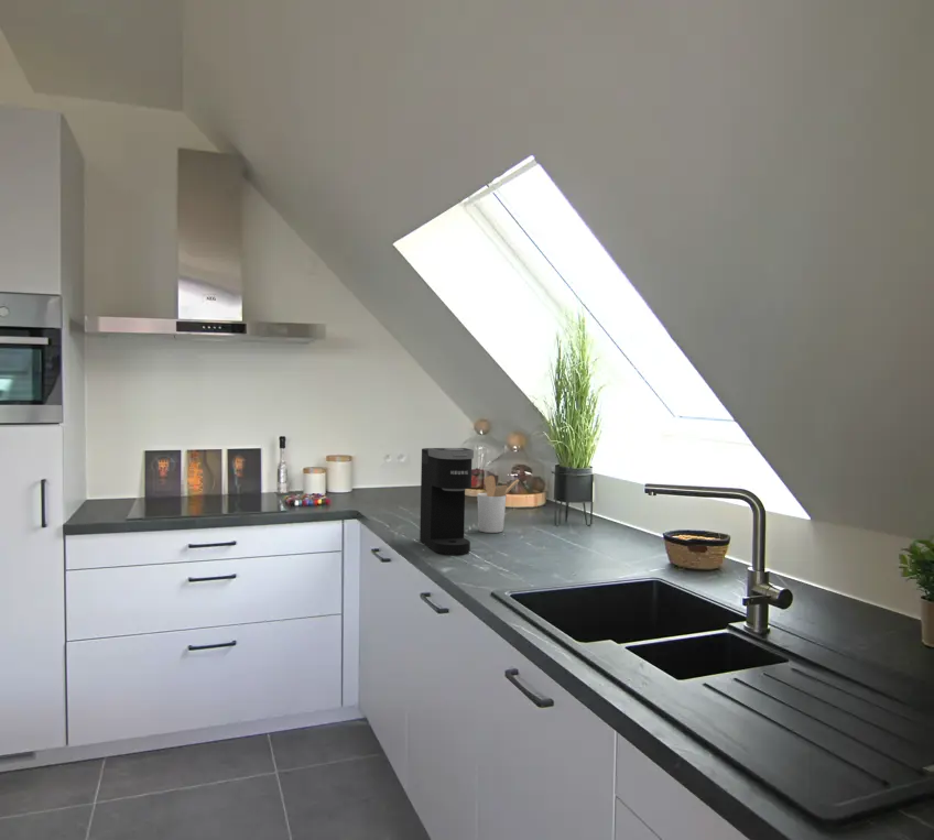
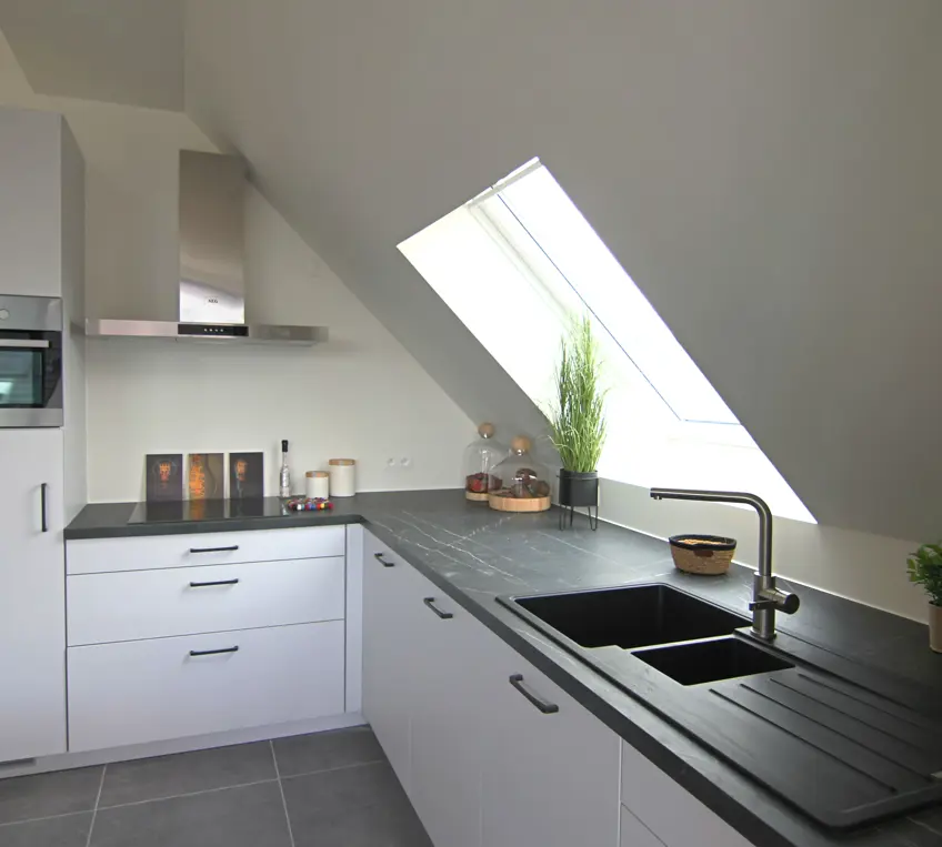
- coffee maker [419,447,475,556]
- utensil holder [476,474,520,534]
